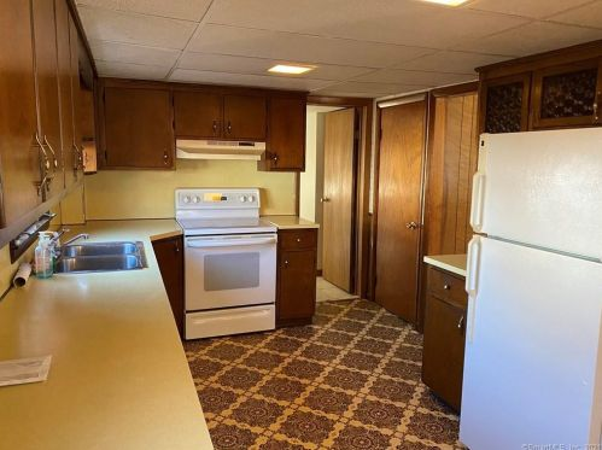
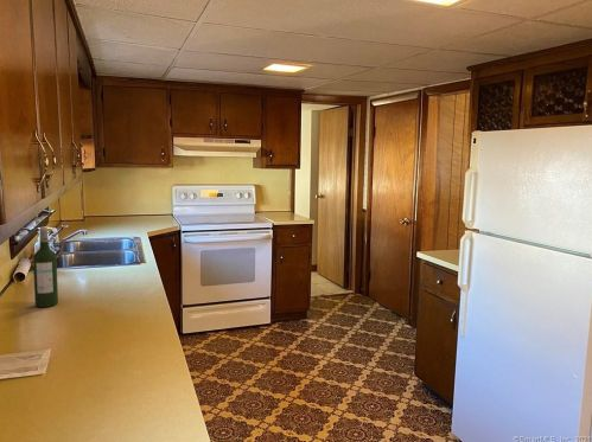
+ wine bottle [32,226,59,308]
